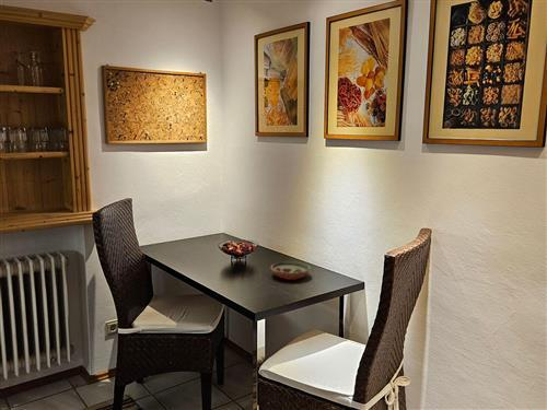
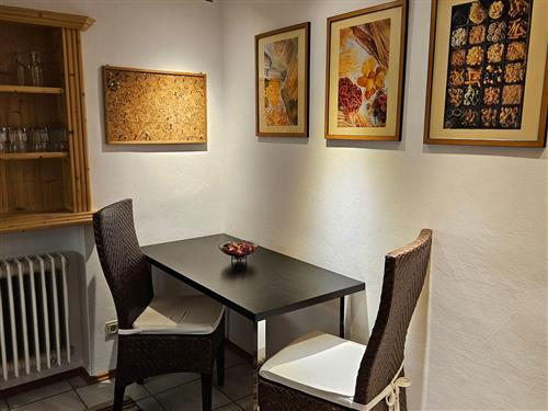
- decorative bowl [270,260,312,281]
